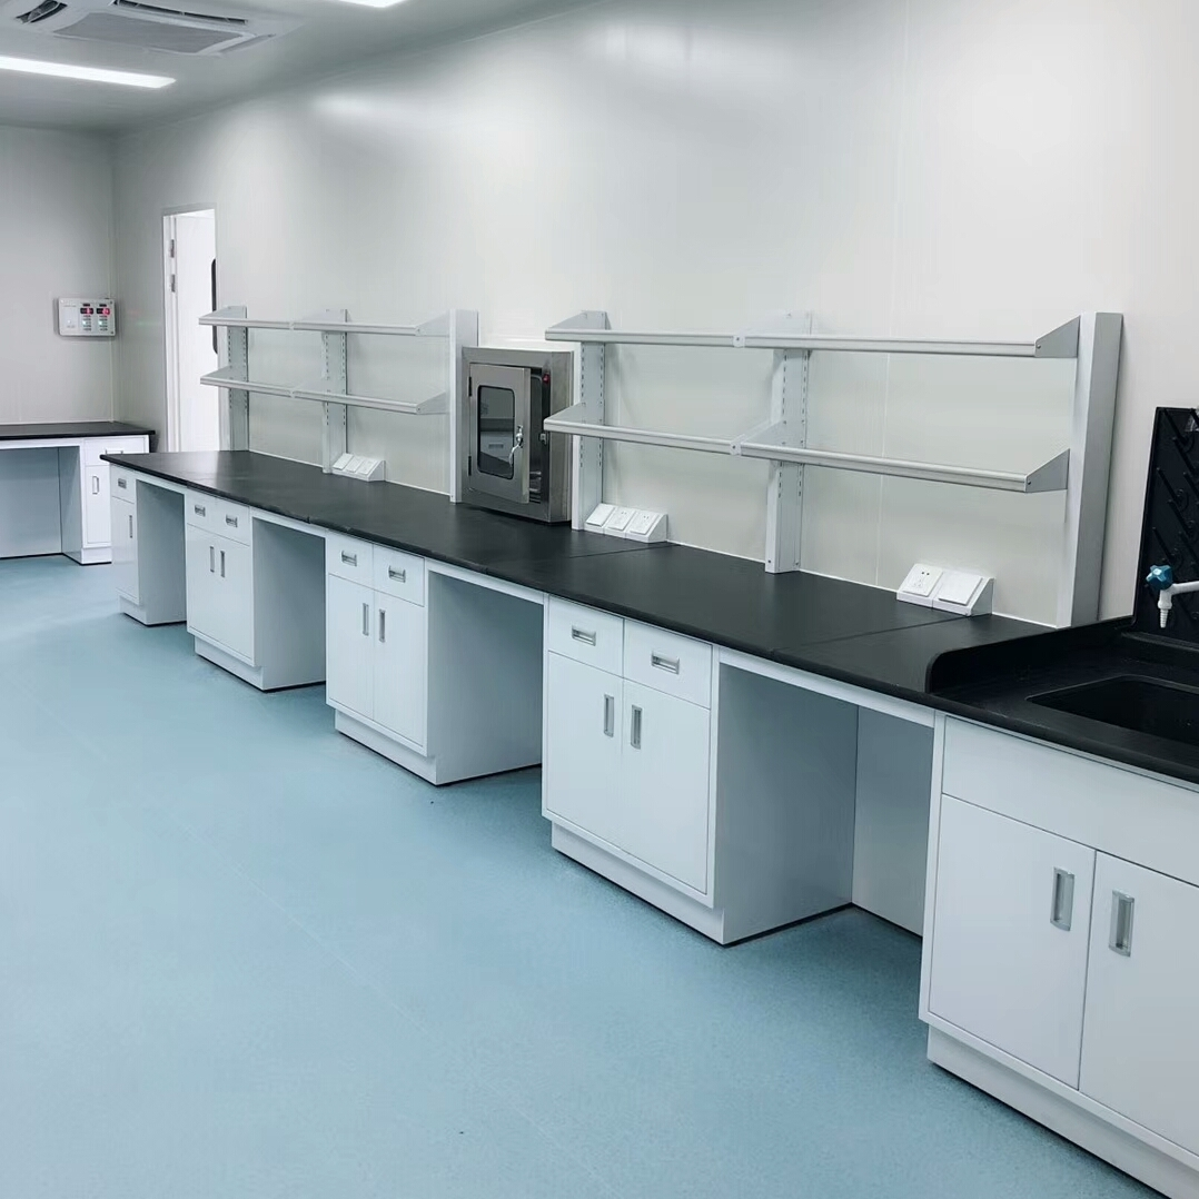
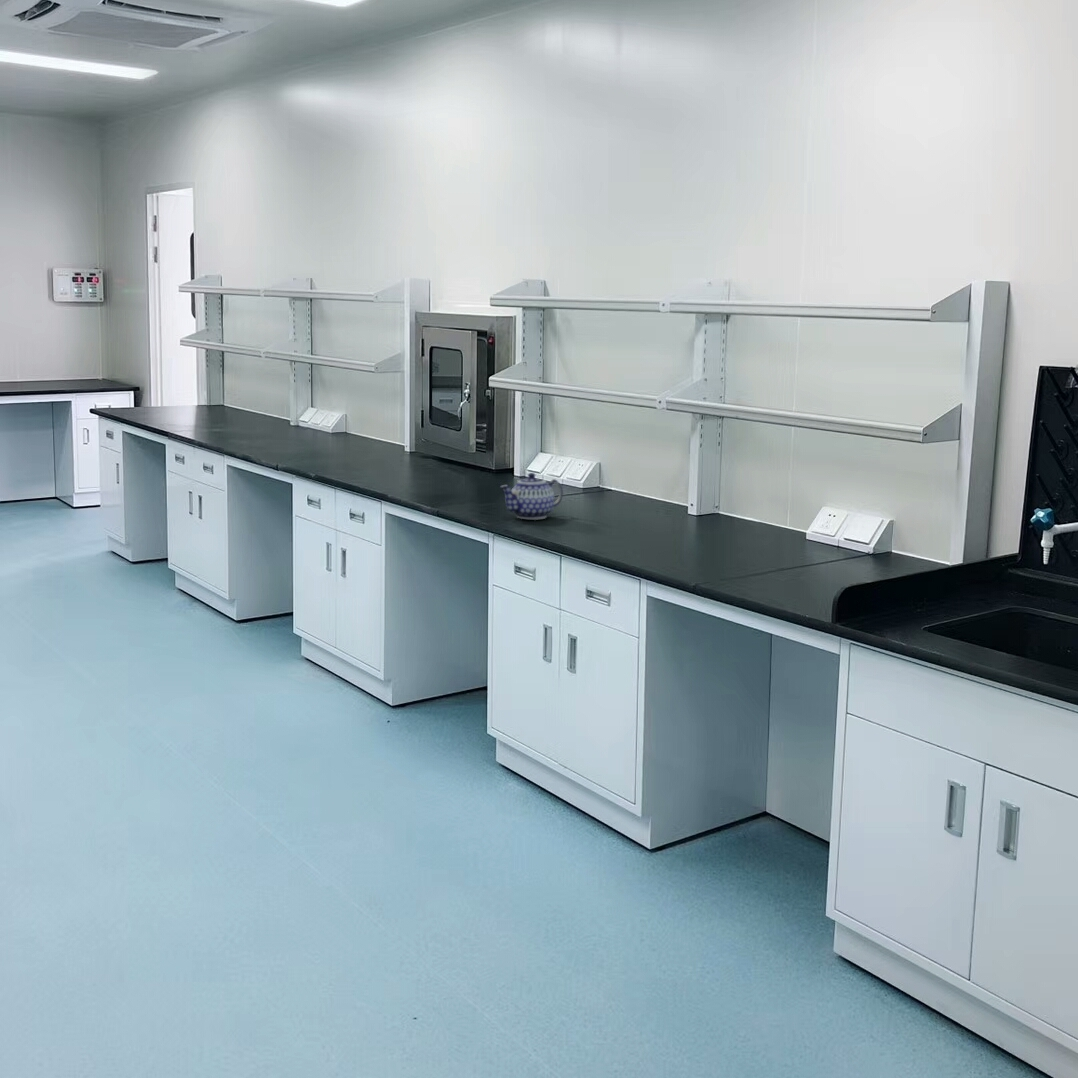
+ teapot [499,472,564,521]
